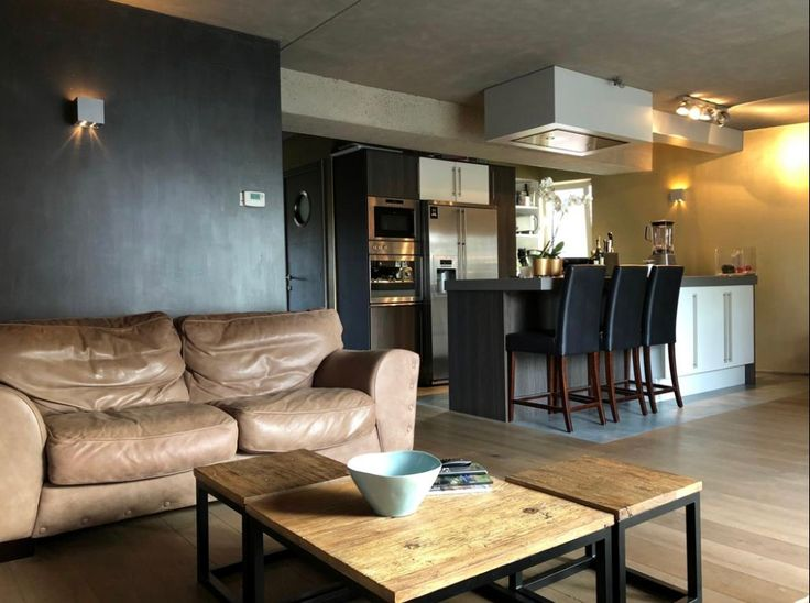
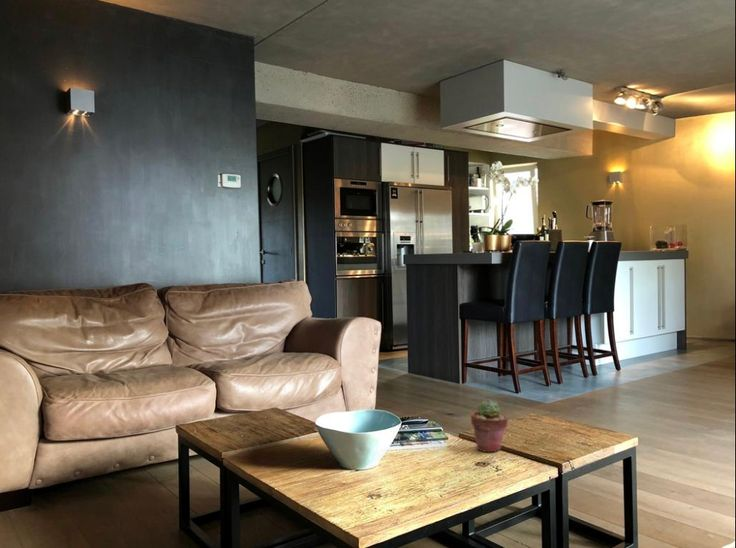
+ potted succulent [470,399,509,453]
